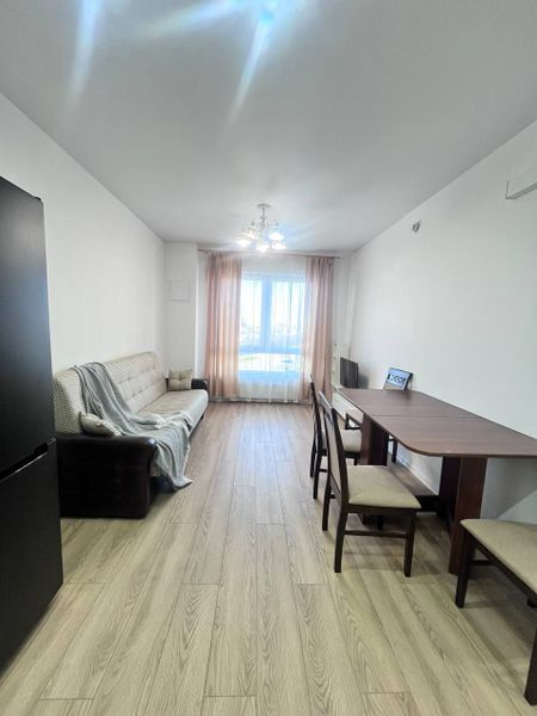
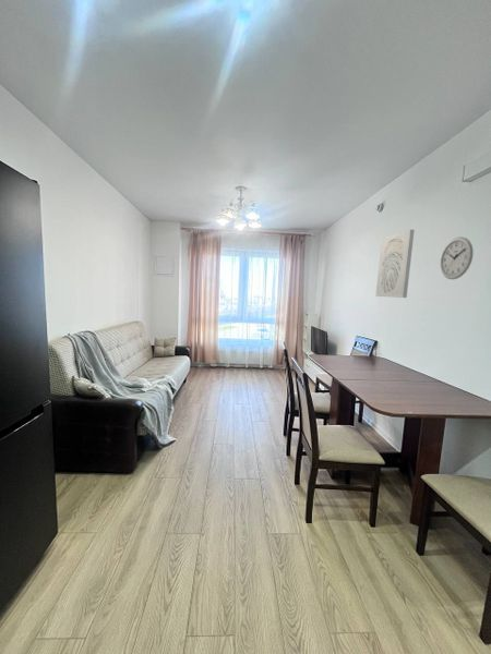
+ wall art [374,229,416,299]
+ wall clock [440,235,475,280]
